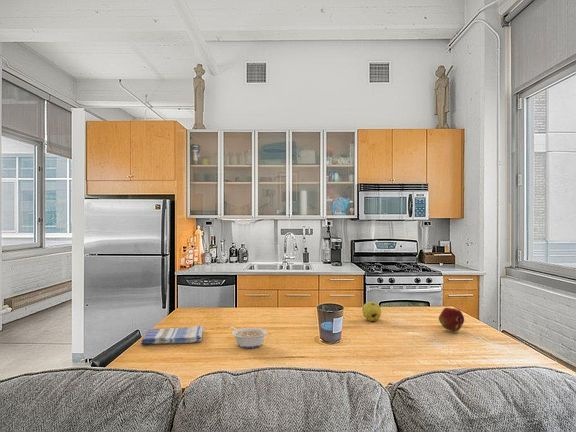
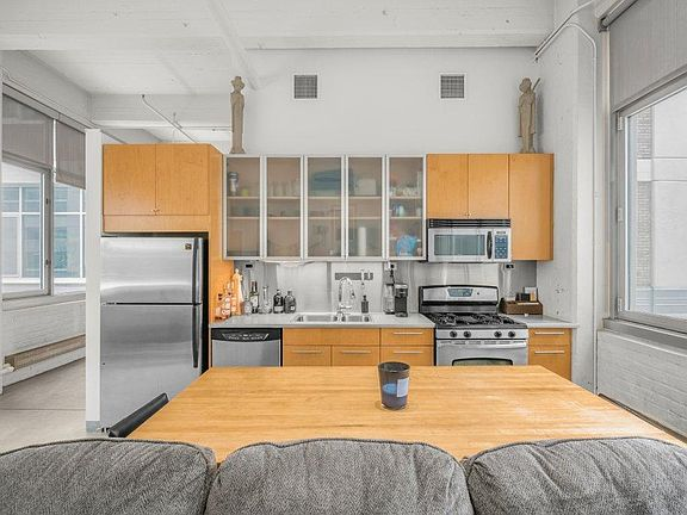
- dish towel [140,325,204,346]
- legume [229,325,268,349]
- fruit [361,301,382,322]
- fruit [438,307,465,332]
